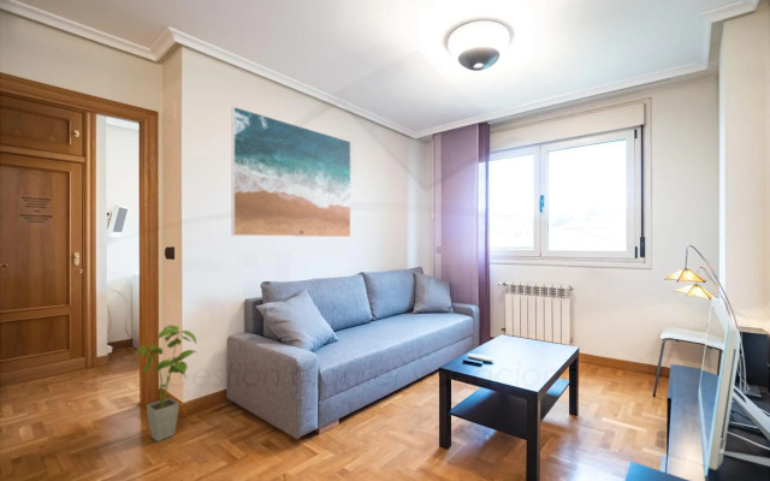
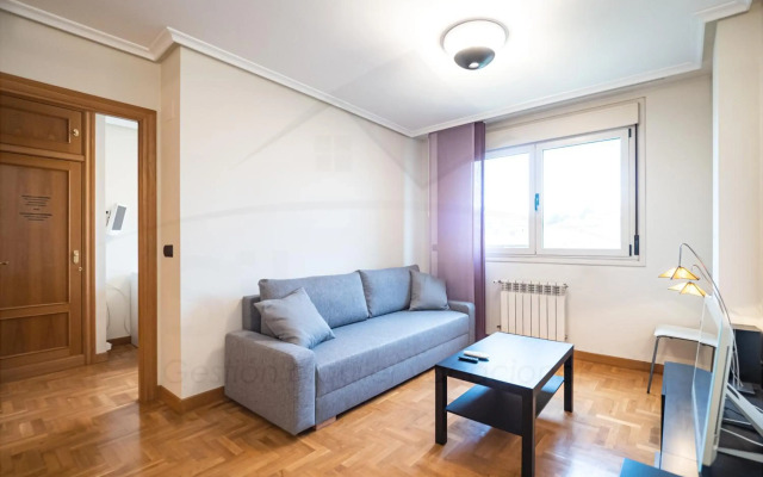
- house plant [132,325,199,443]
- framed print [231,106,353,238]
